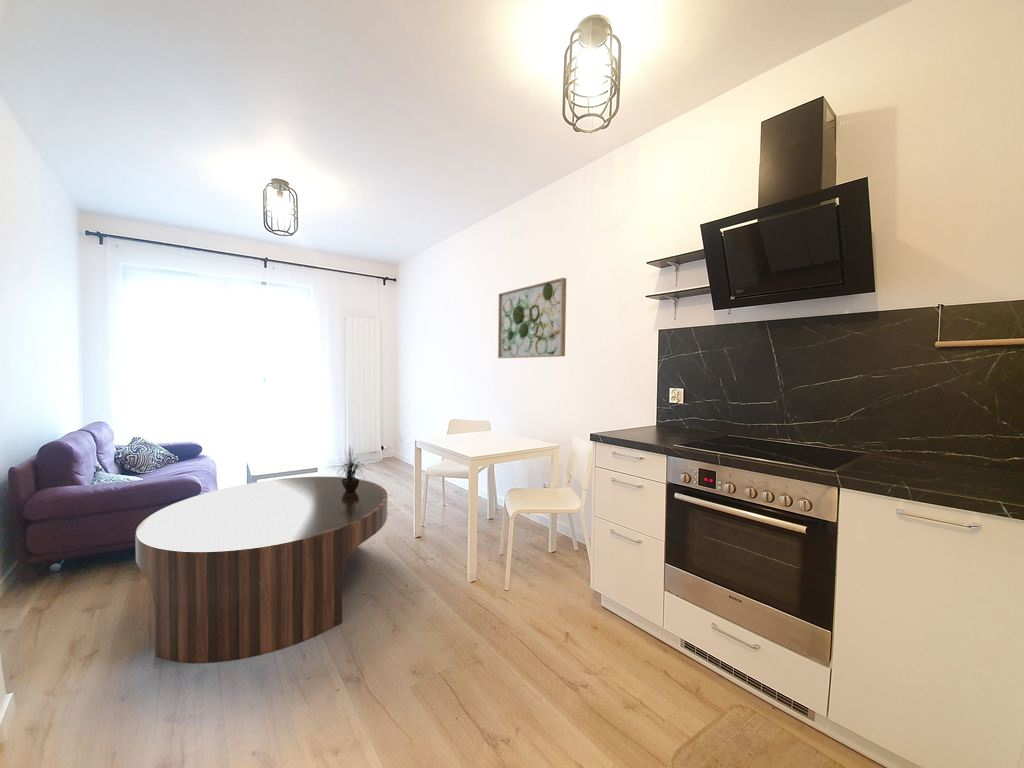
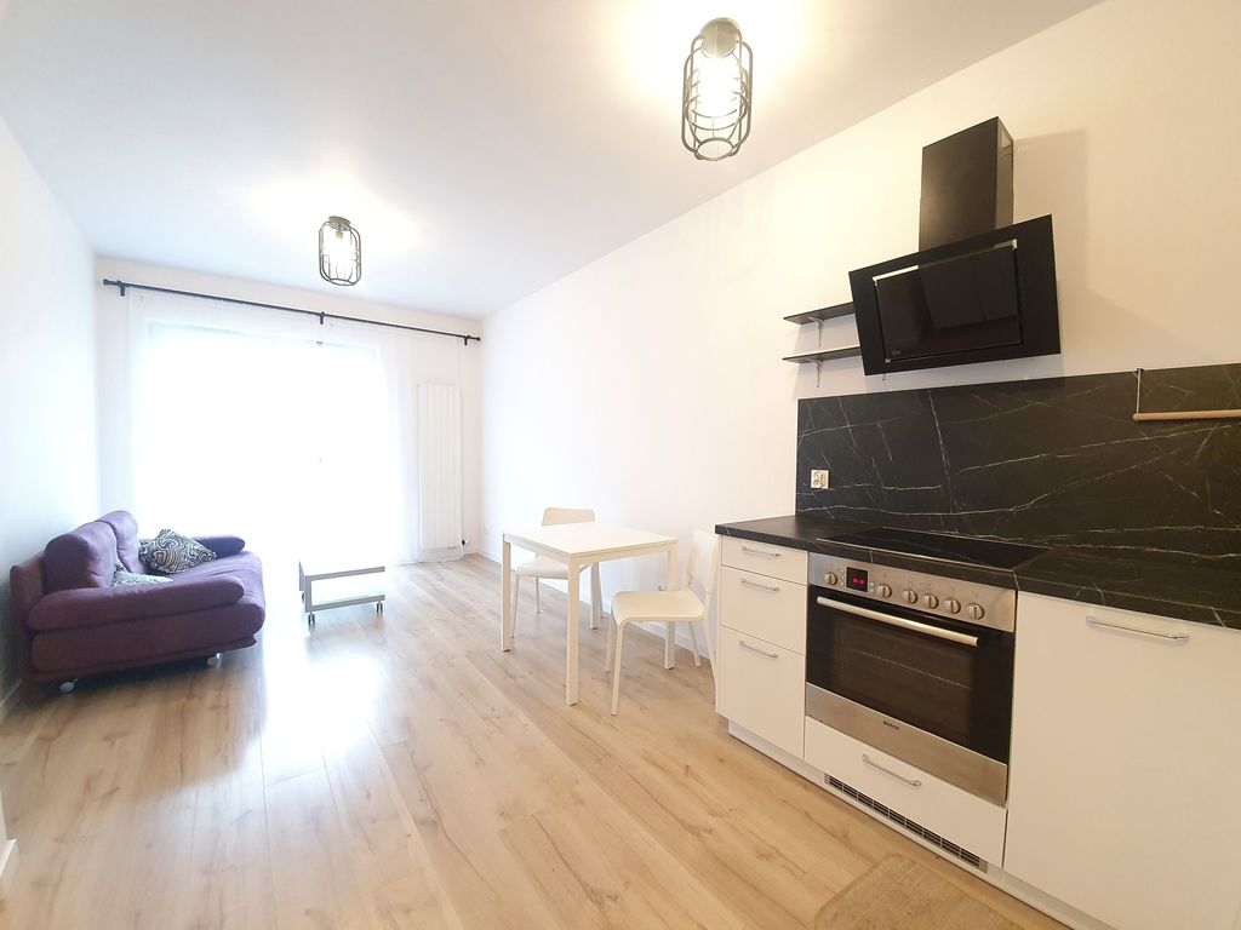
- coffee table [134,476,388,664]
- potted plant [336,446,367,492]
- wall art [497,277,567,359]
